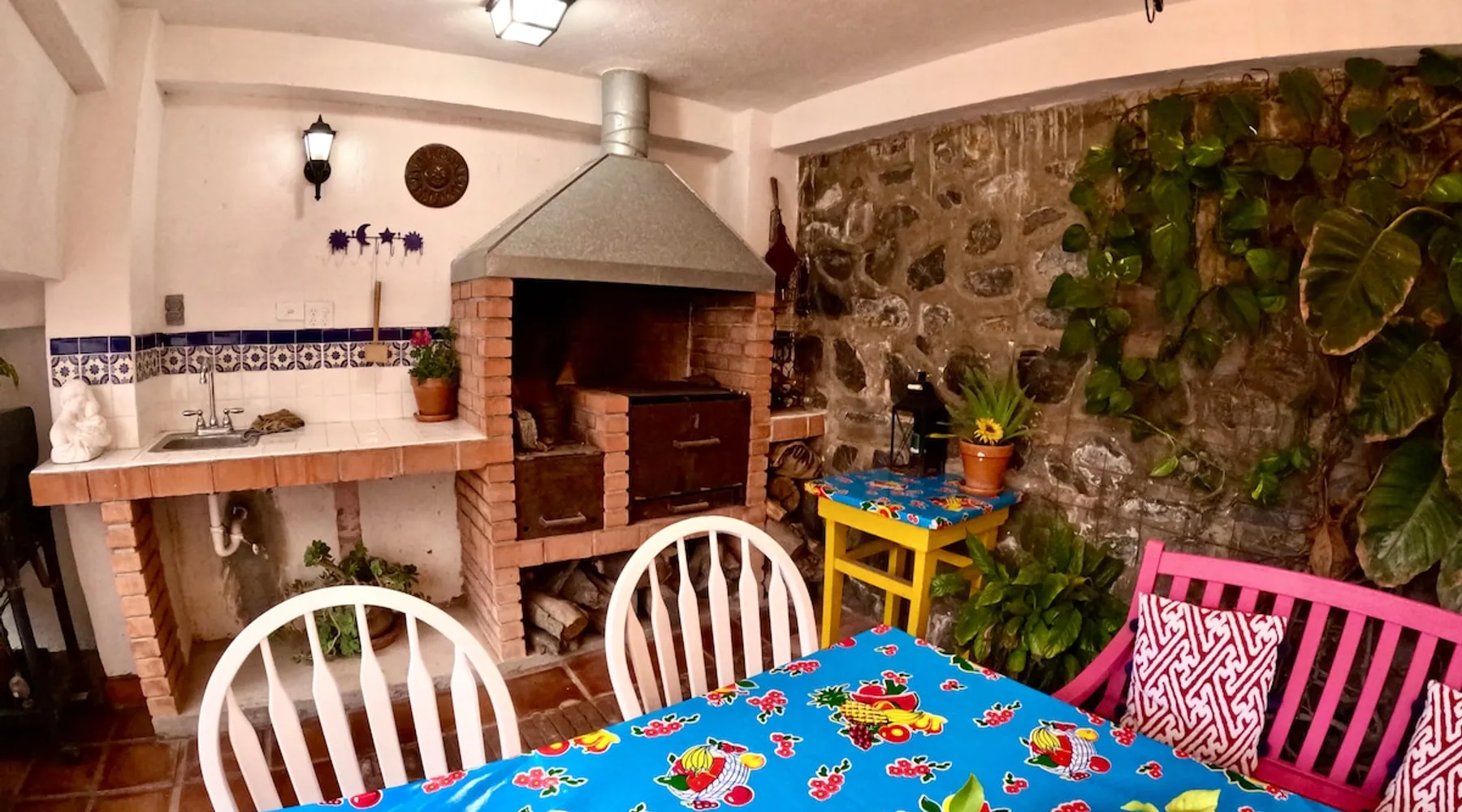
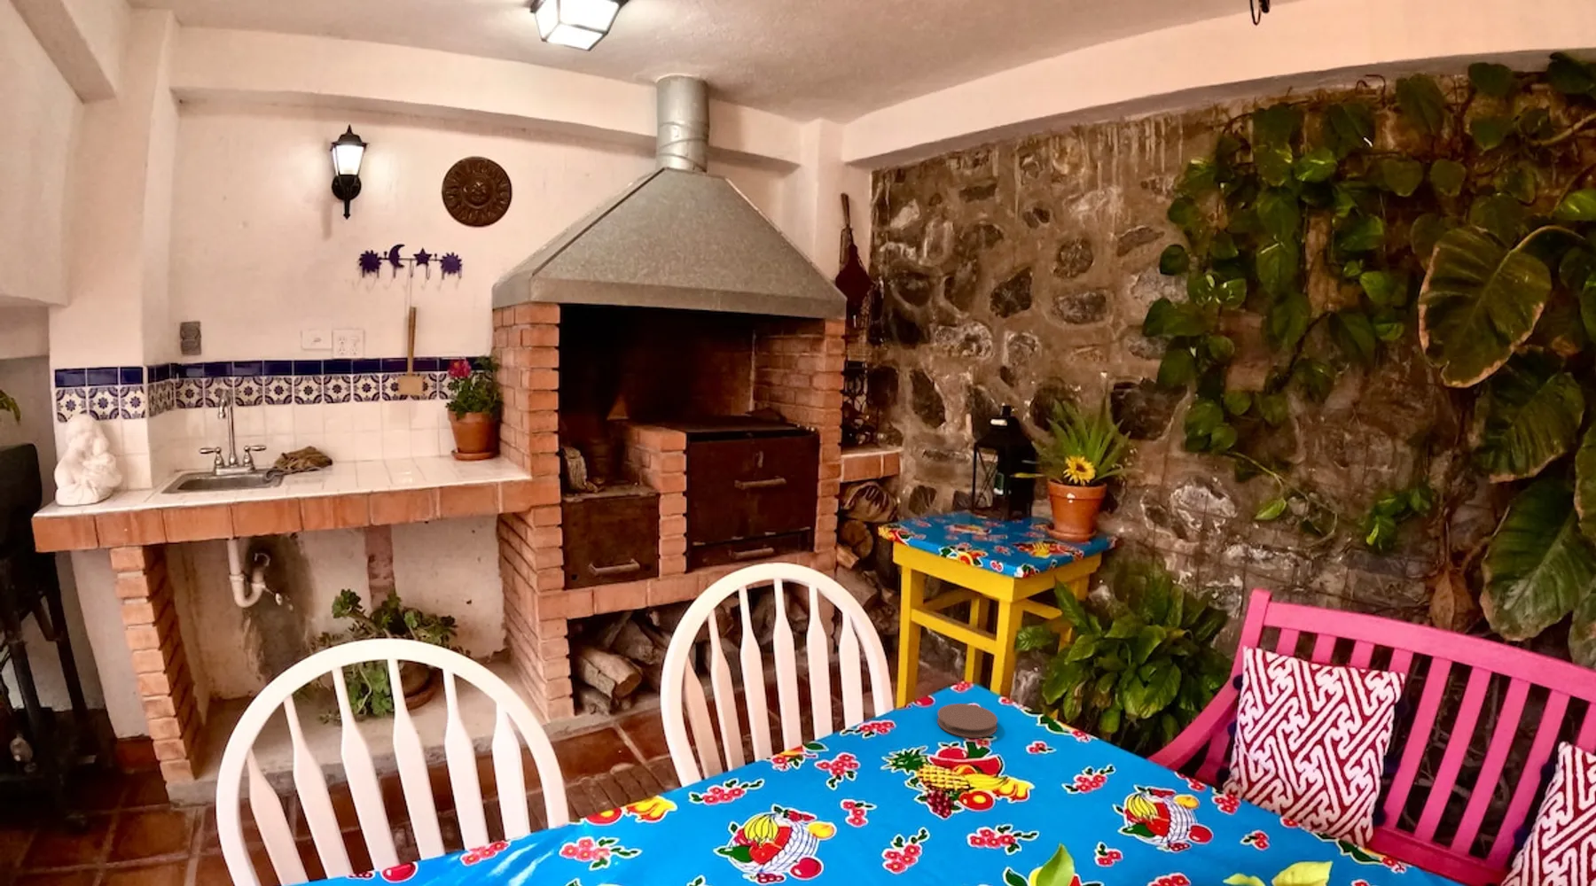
+ coaster [937,703,999,738]
